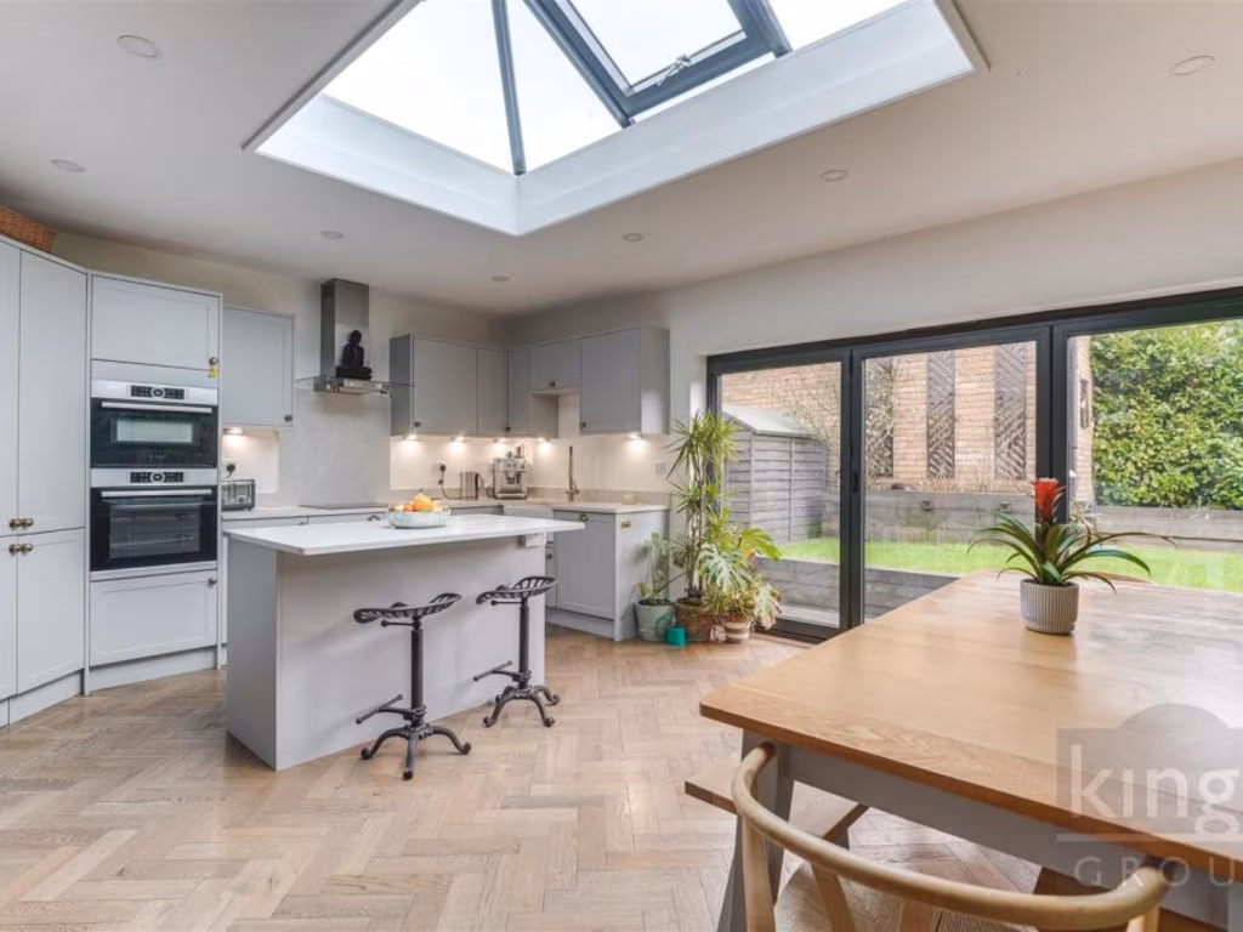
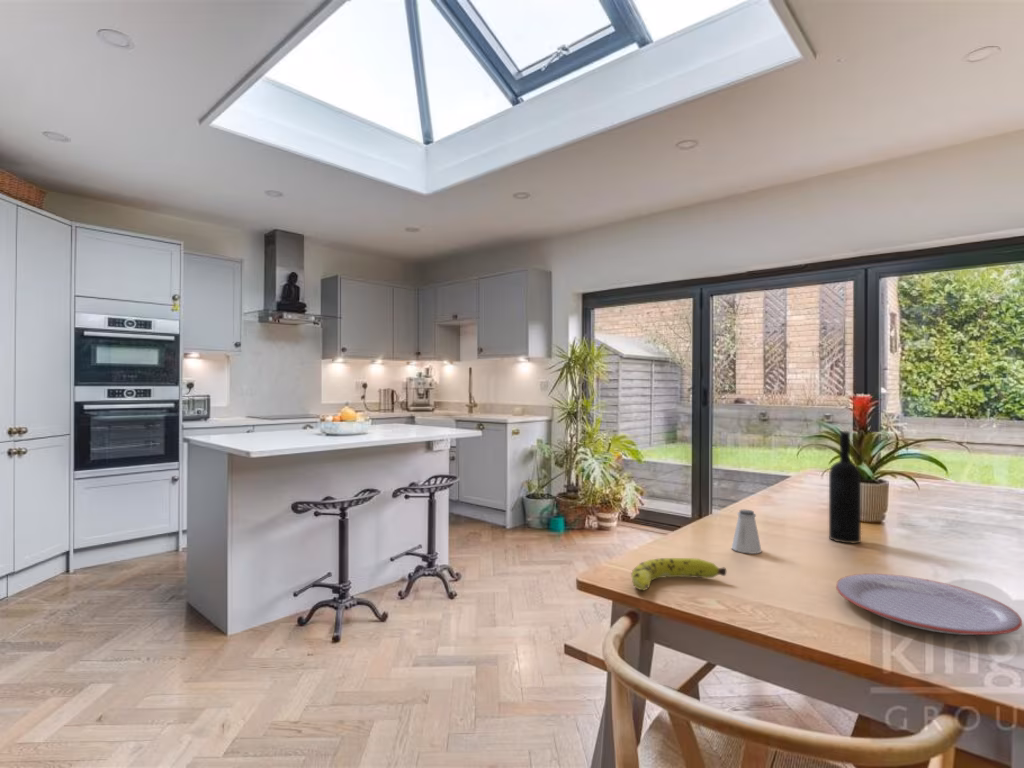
+ saltshaker [731,509,763,555]
+ fruit [630,557,727,591]
+ plate [835,573,1023,636]
+ wine bottle [828,430,862,544]
